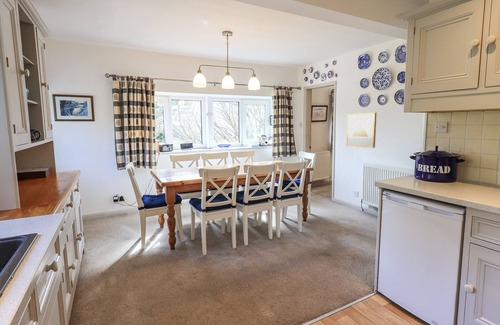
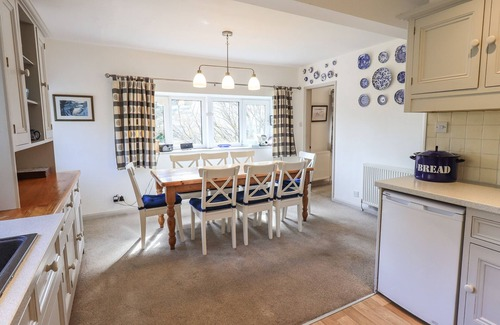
- wall art [346,112,378,149]
